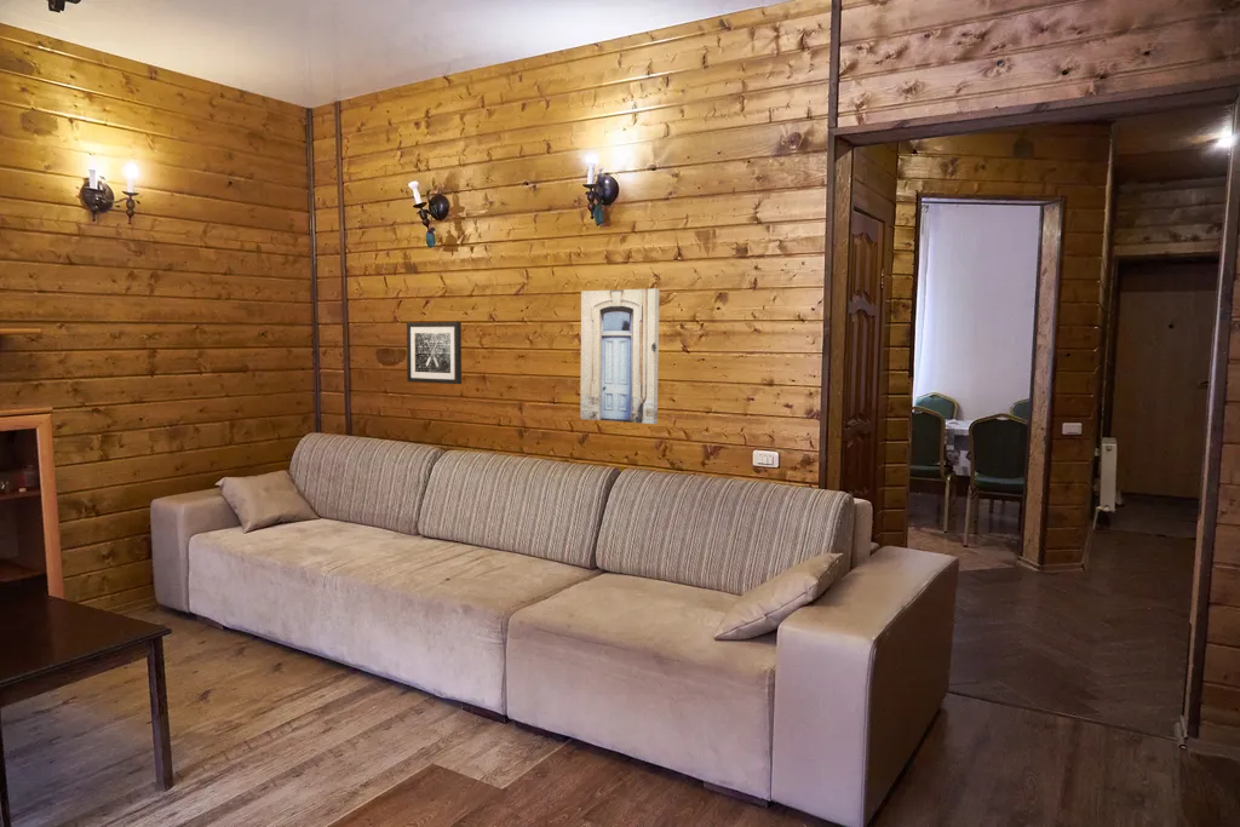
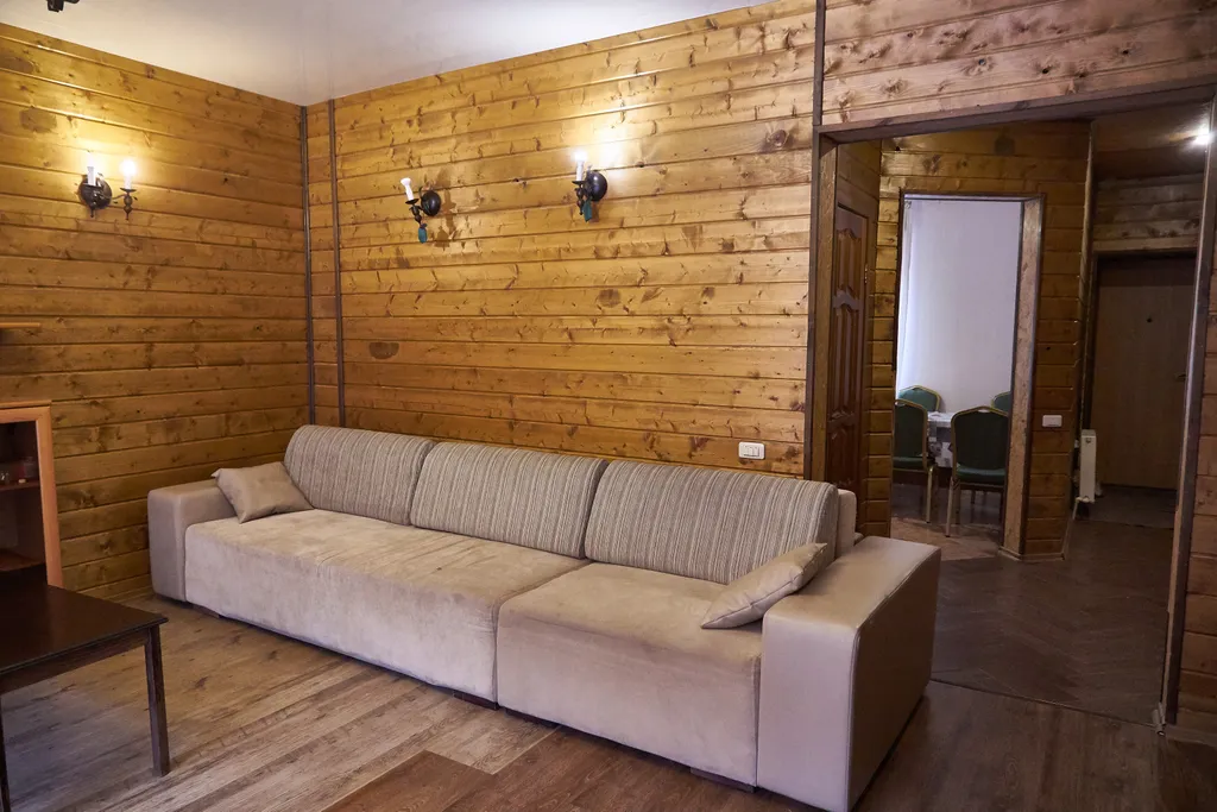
- wall art [579,288,660,425]
- wall art [406,321,463,385]
